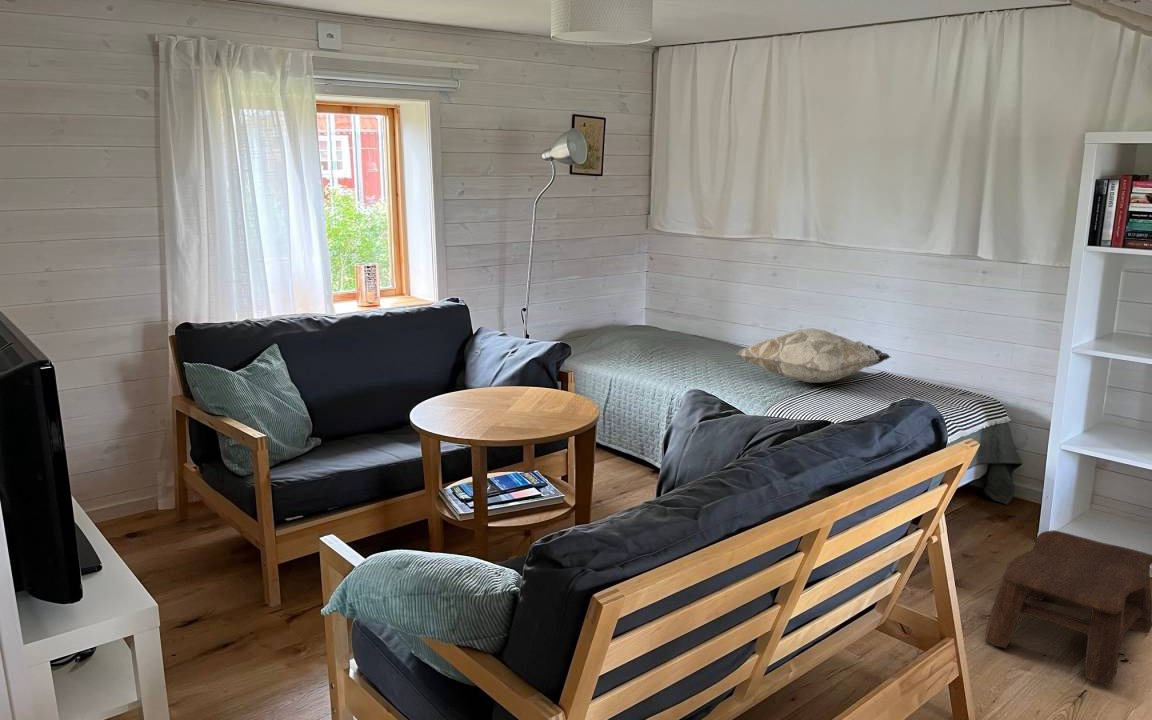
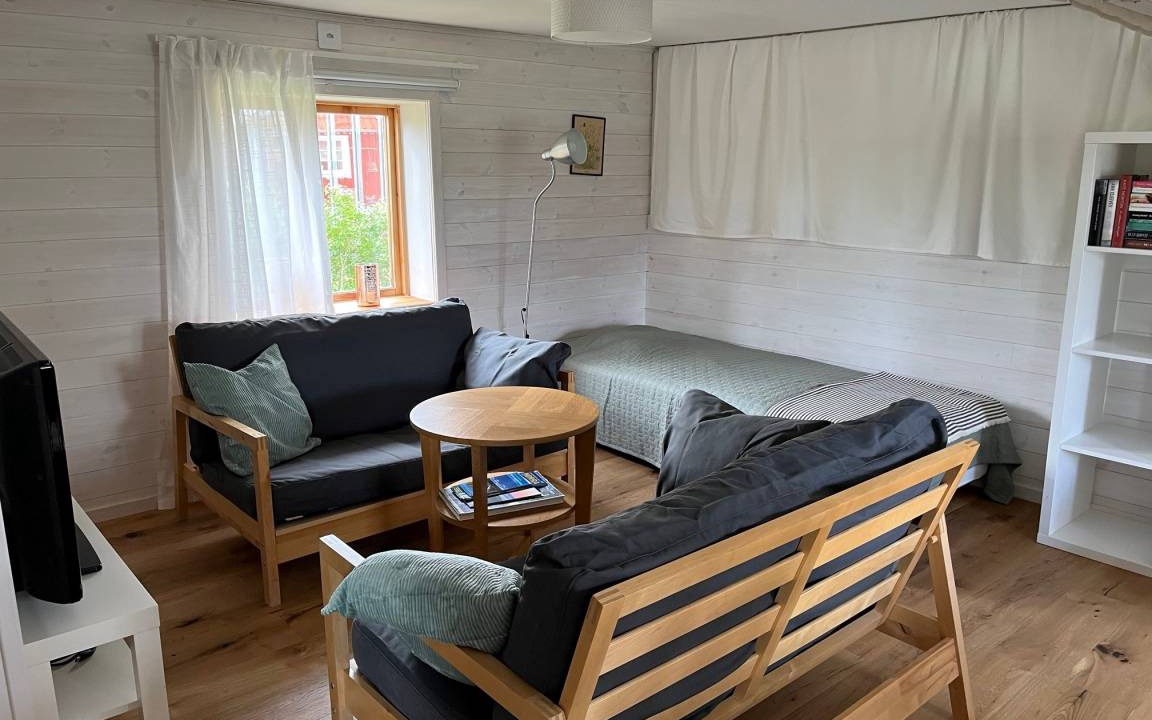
- stool [985,529,1152,686]
- decorative pillow [734,327,892,384]
